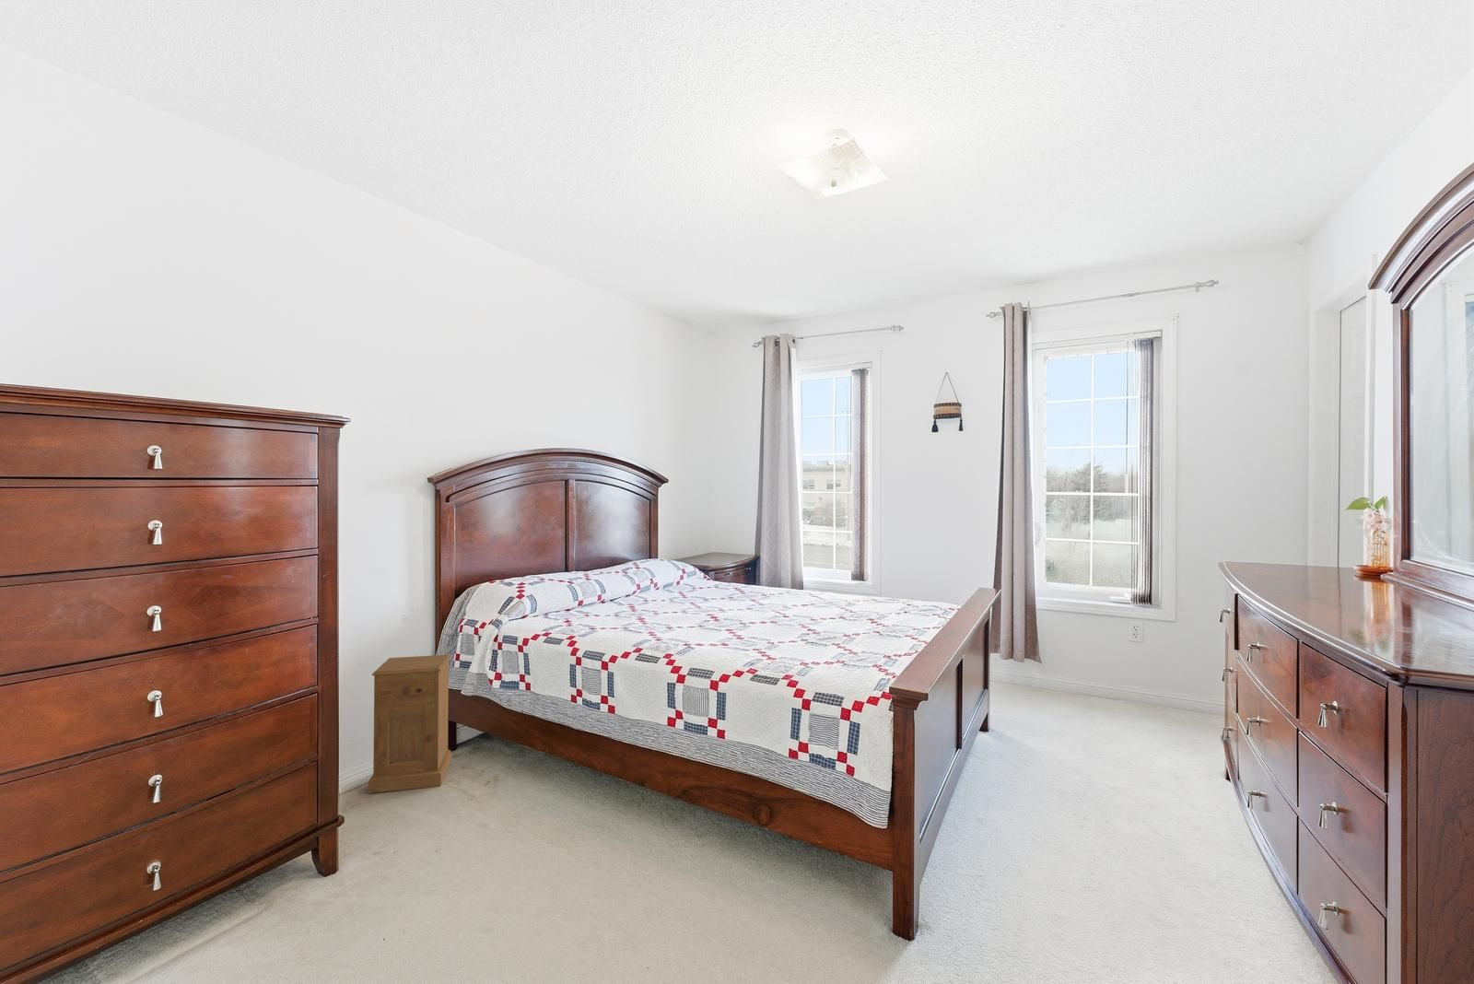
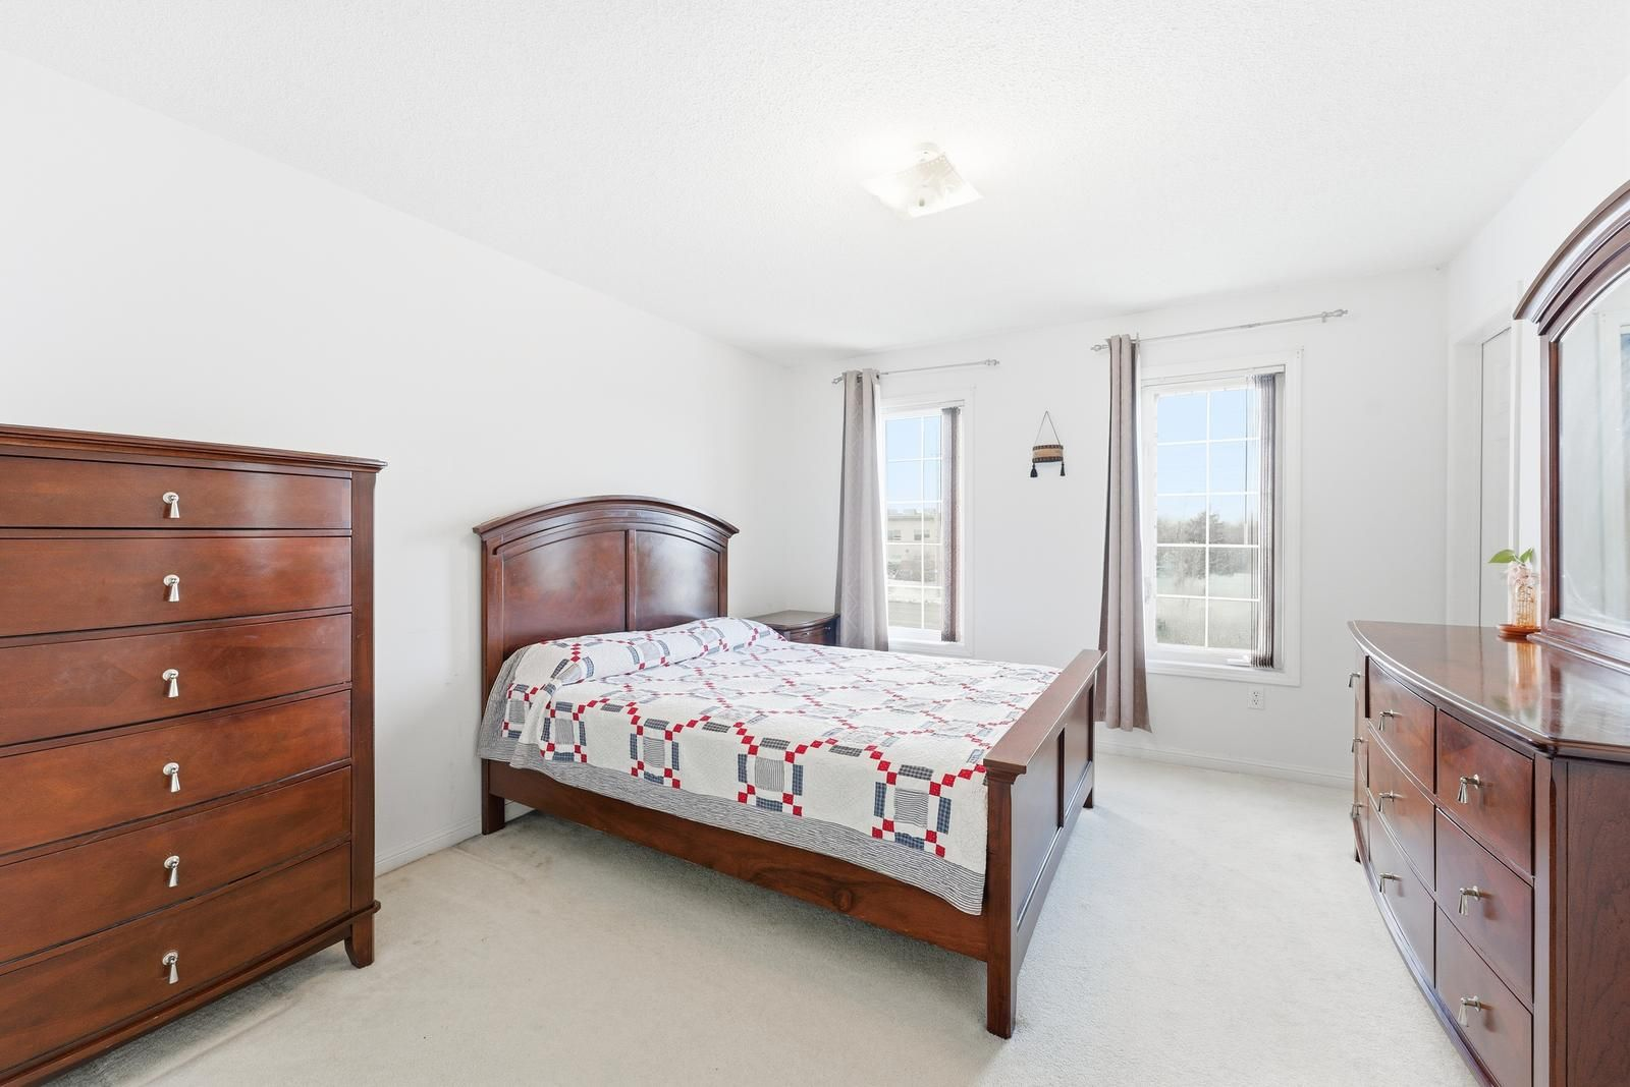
- nightstand [368,655,452,794]
